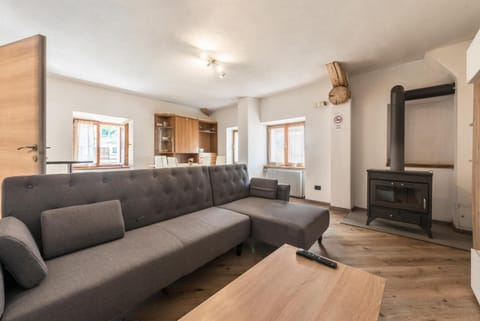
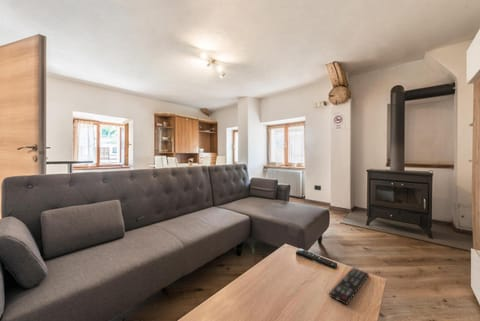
+ remote control [328,266,370,306]
